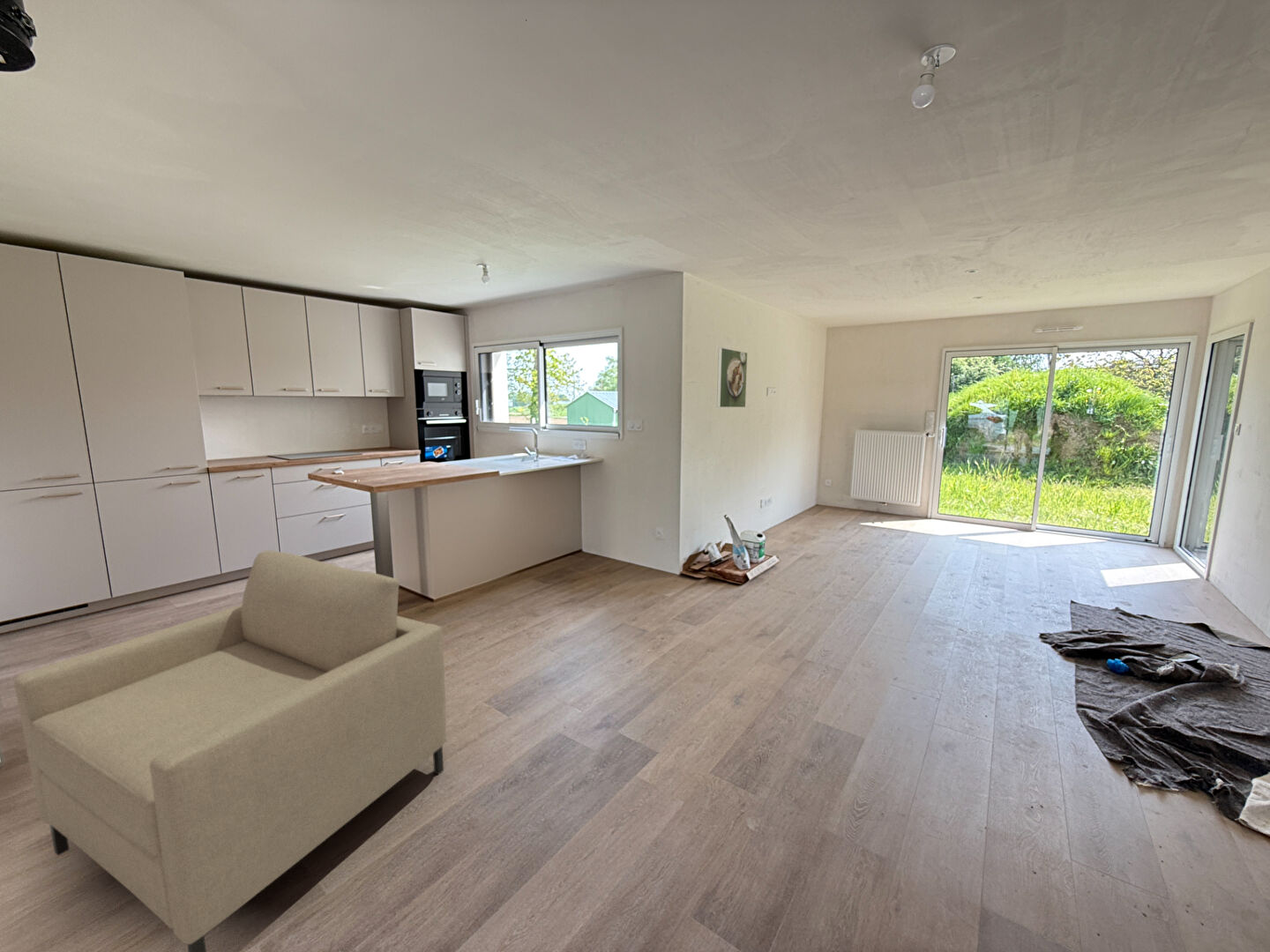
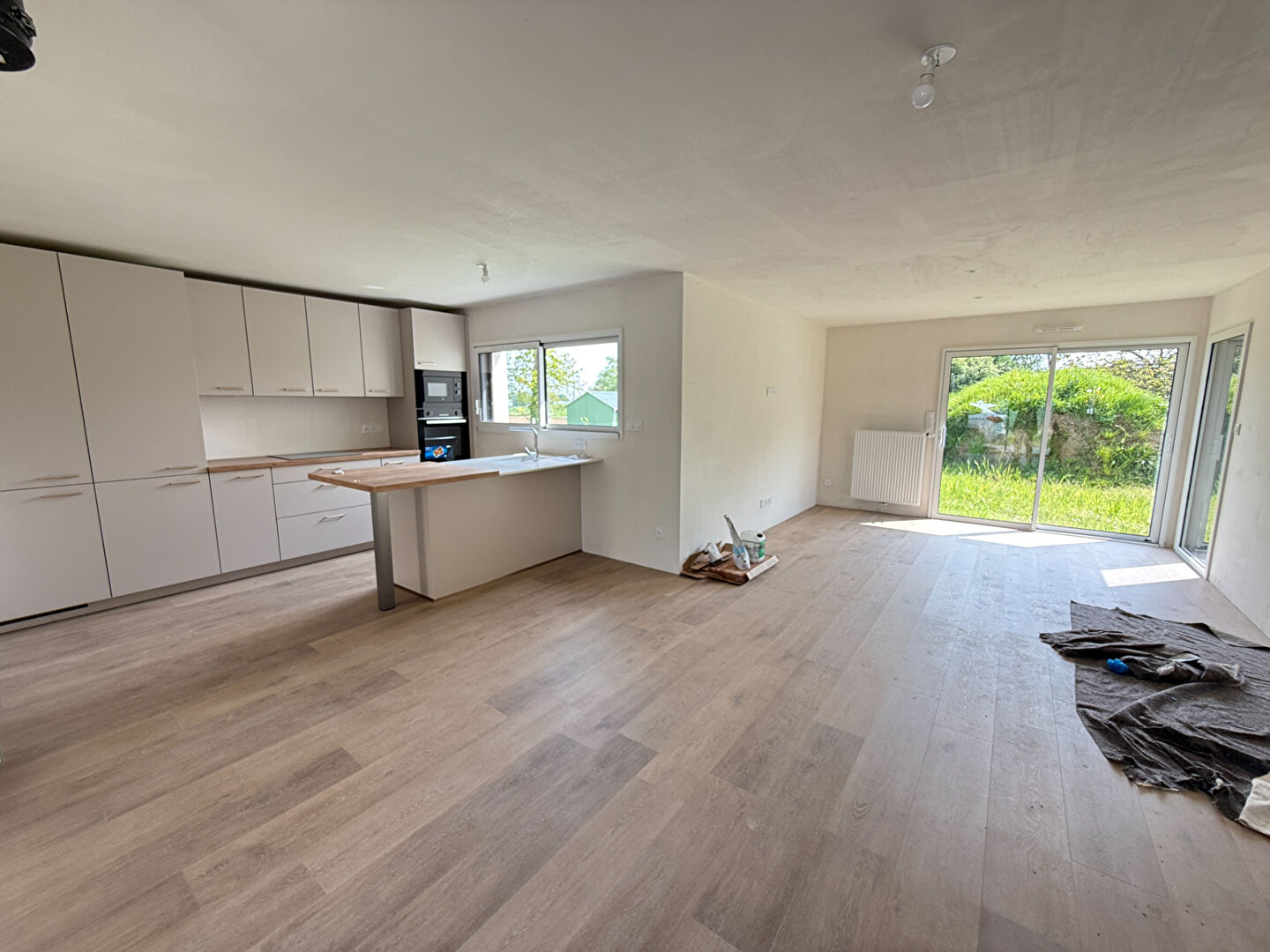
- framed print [716,347,748,408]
- chair [13,549,447,952]
